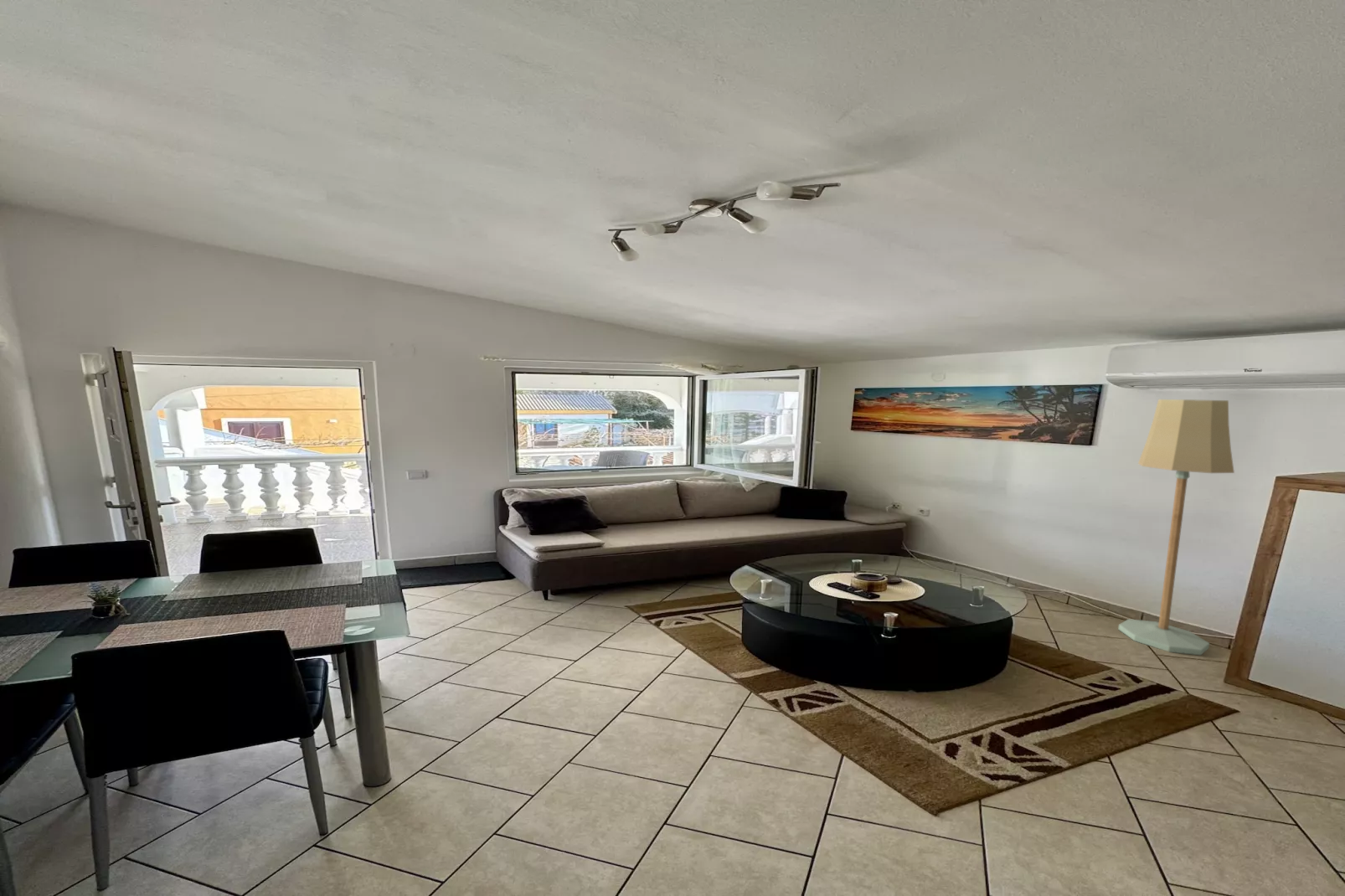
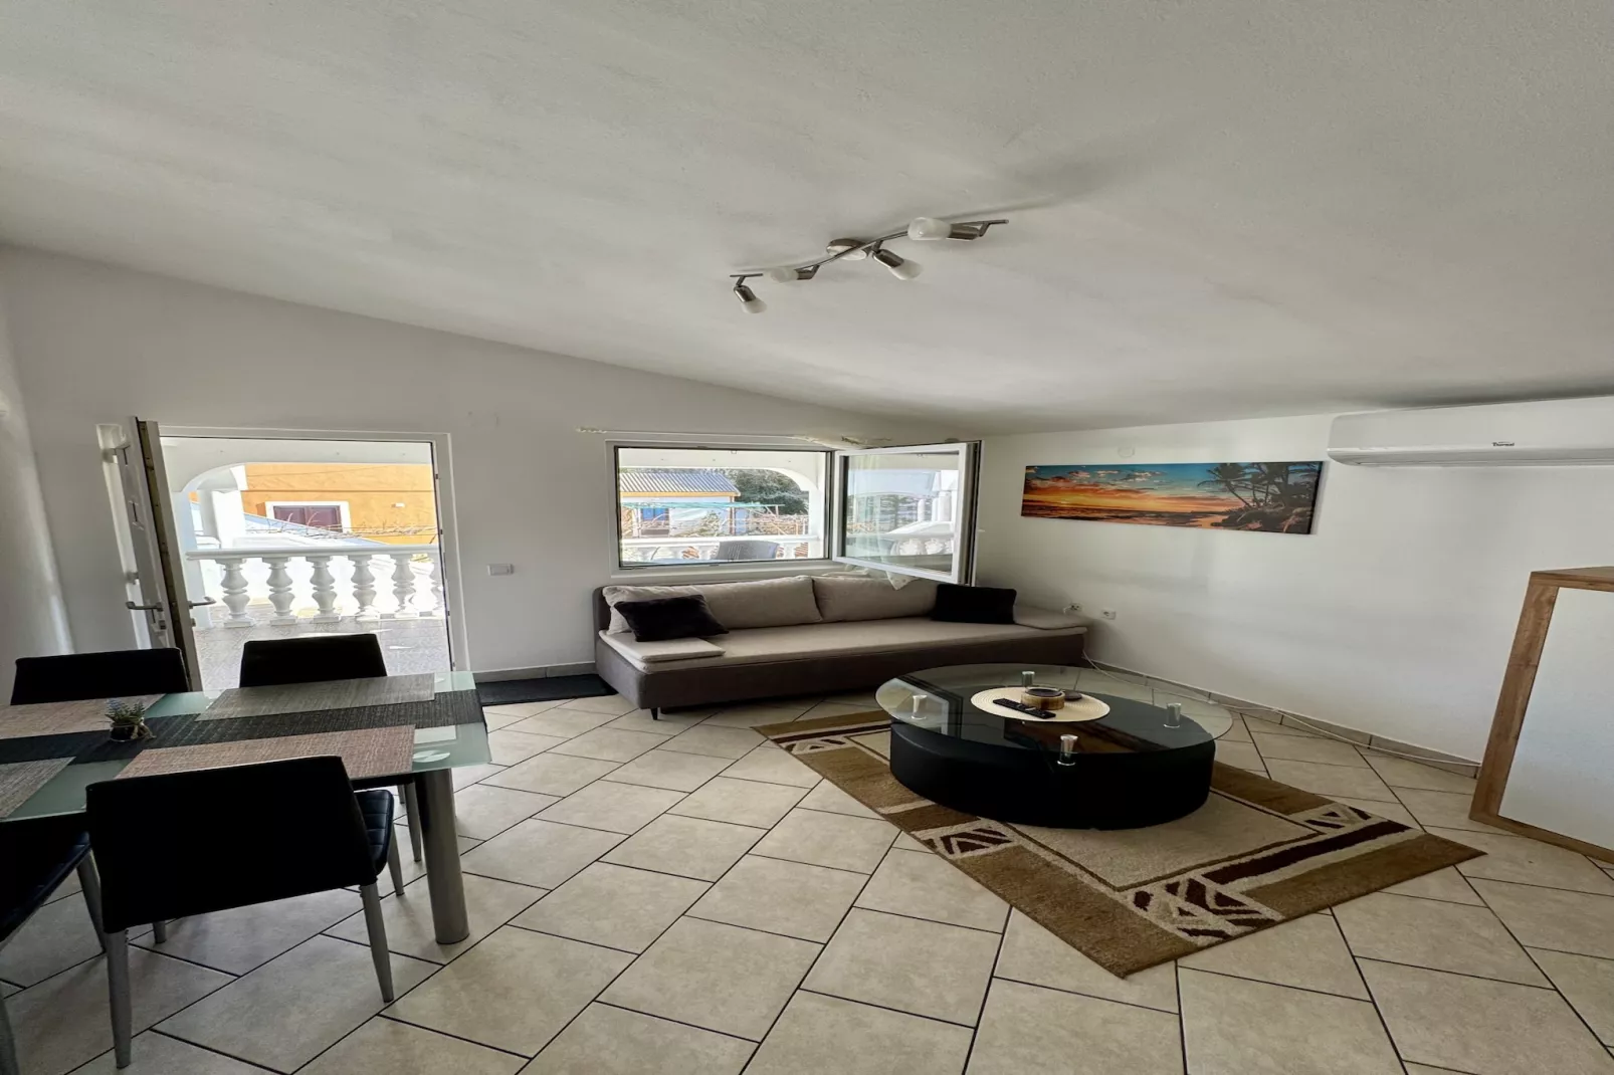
- floor lamp [1117,399,1235,656]
